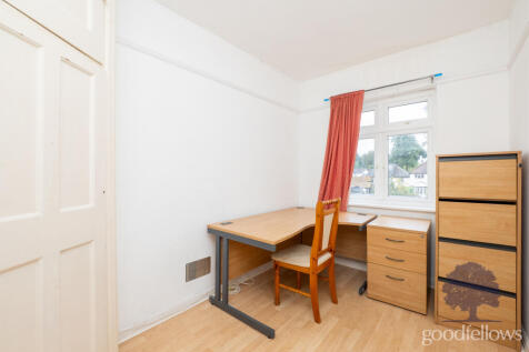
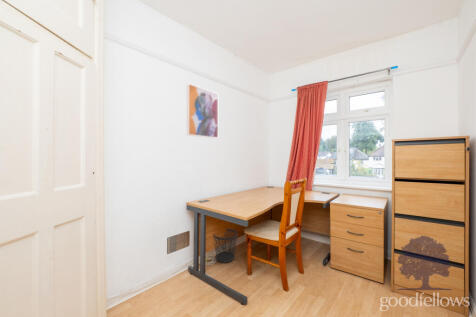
+ wastebasket [212,228,239,264]
+ wall art [186,82,219,139]
